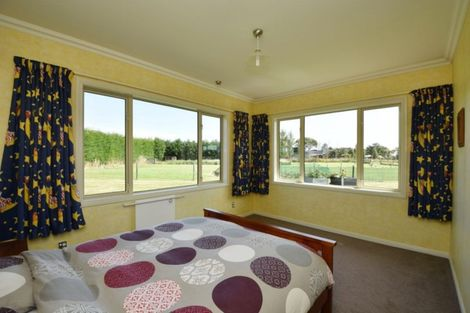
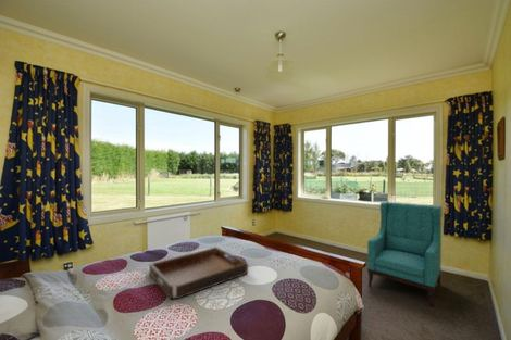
+ armchair [366,200,443,307]
+ serving tray [148,245,249,301]
